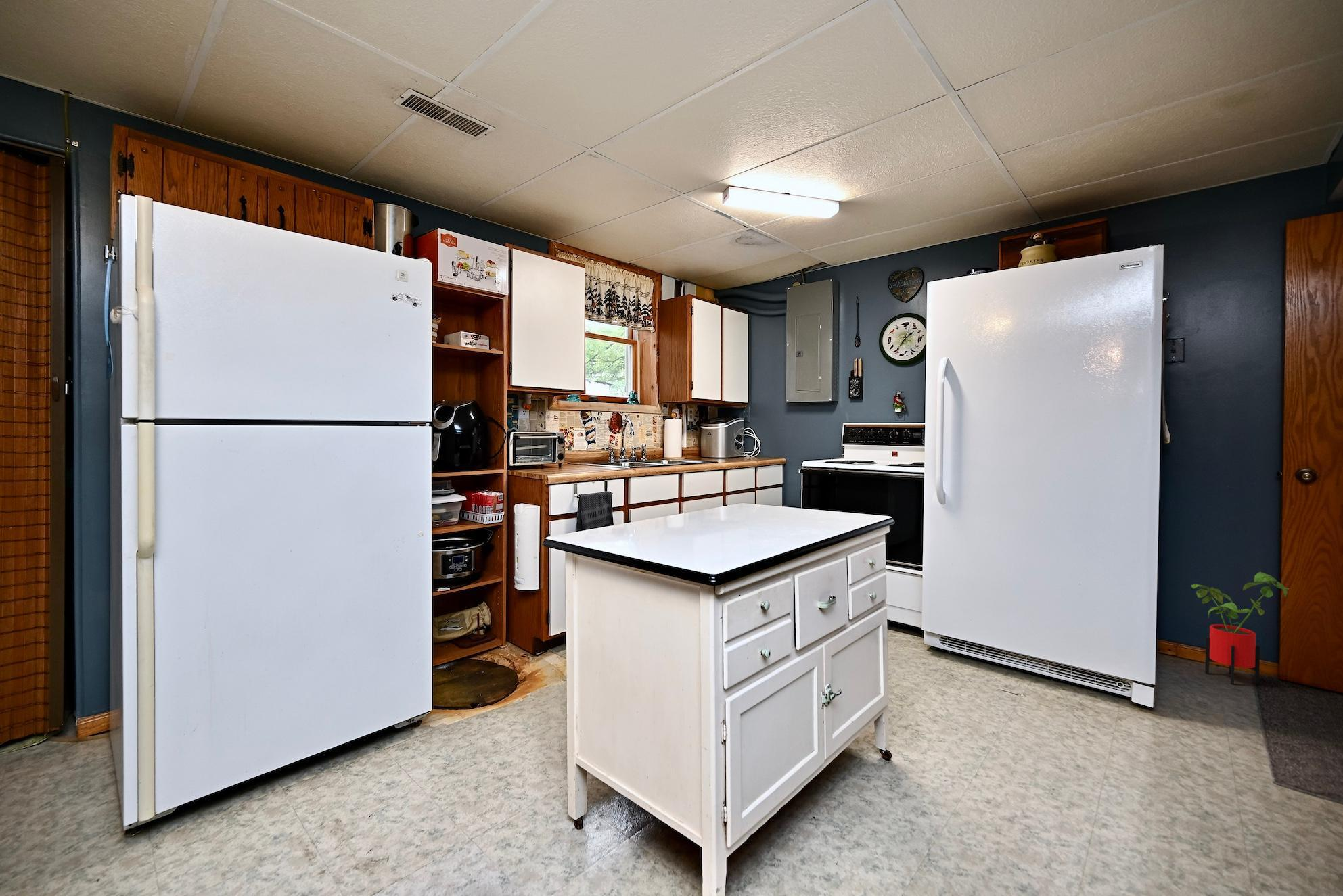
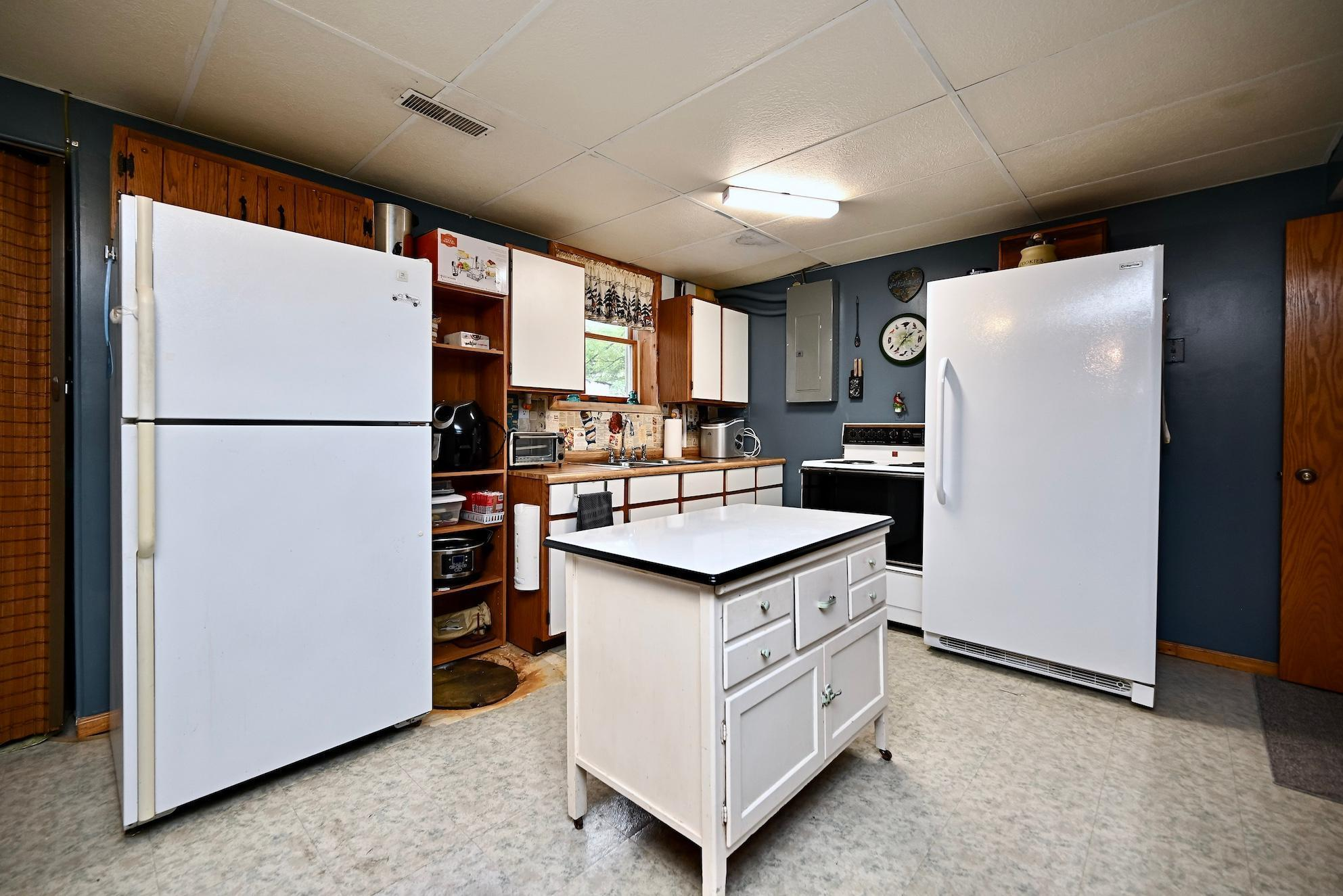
- house plant [1191,571,1290,685]
